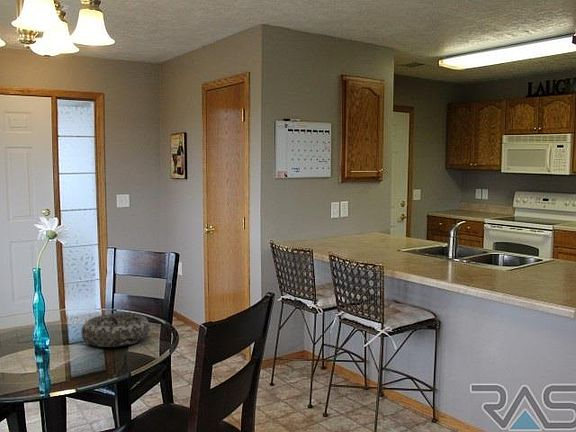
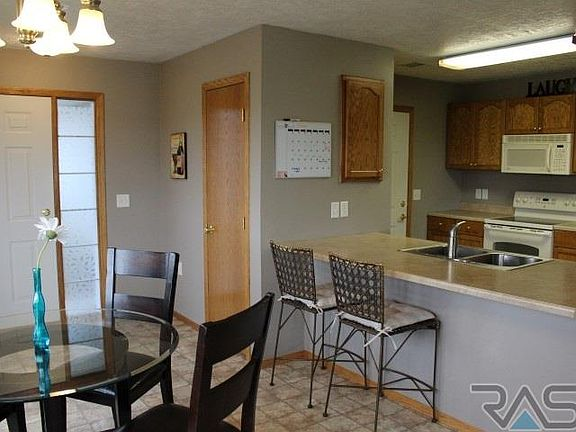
- decorative bowl [80,312,151,348]
